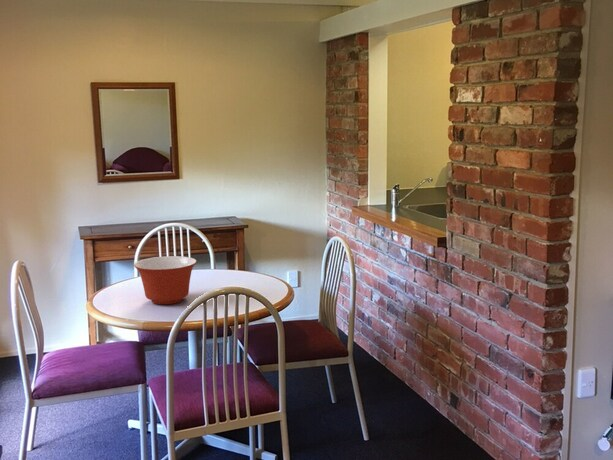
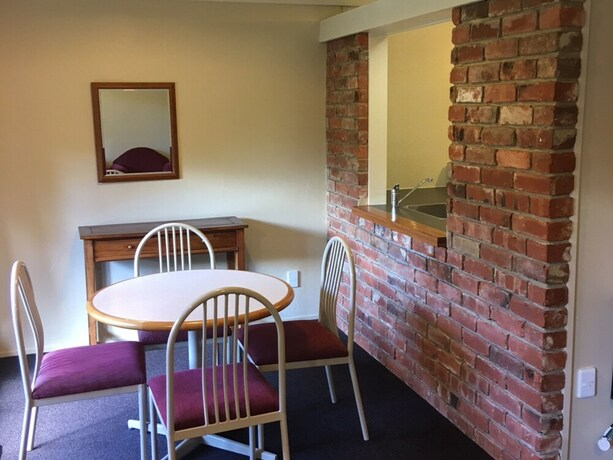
- mixing bowl [133,255,197,305]
